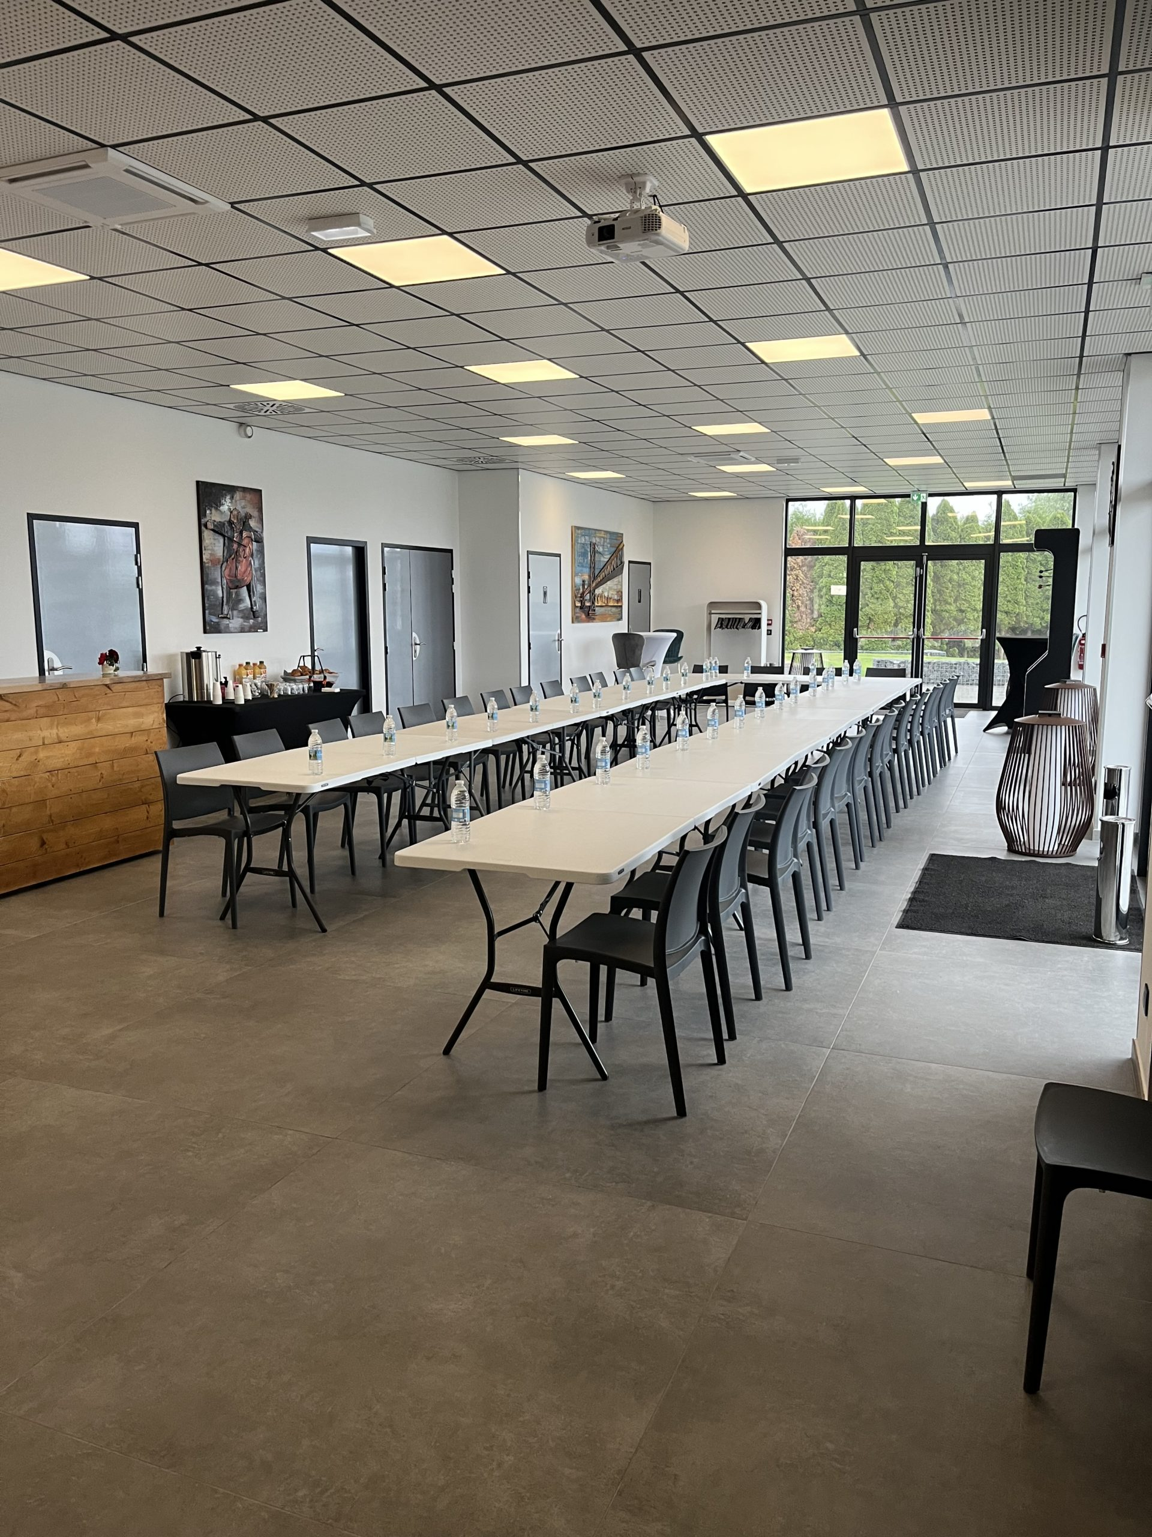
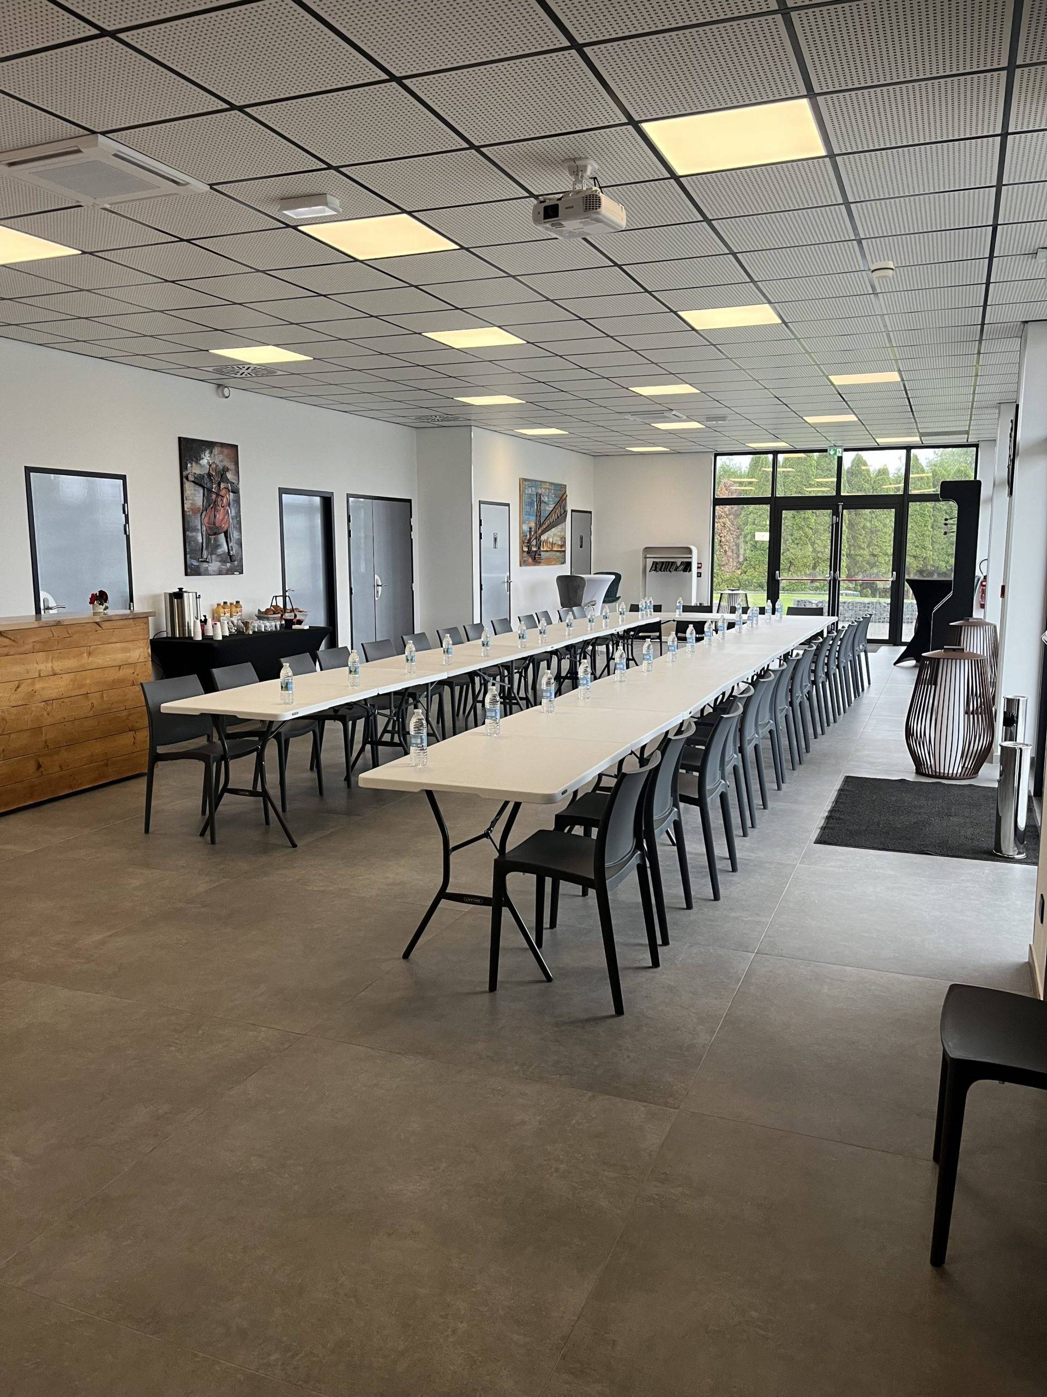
+ smoke detector [870,261,895,279]
